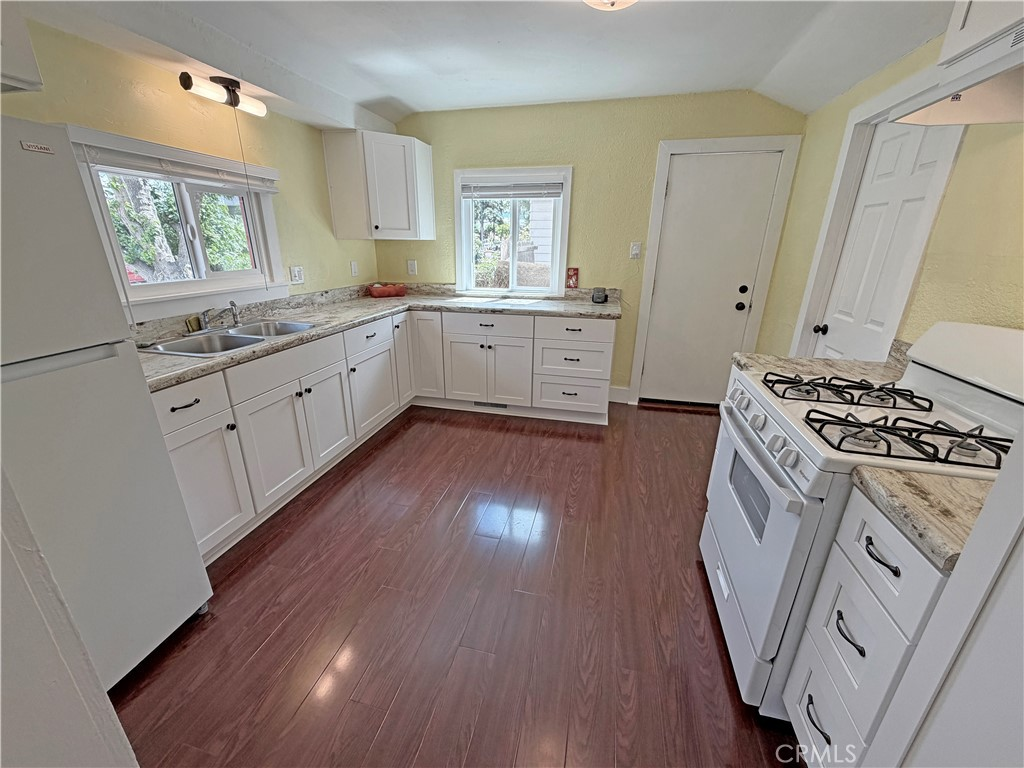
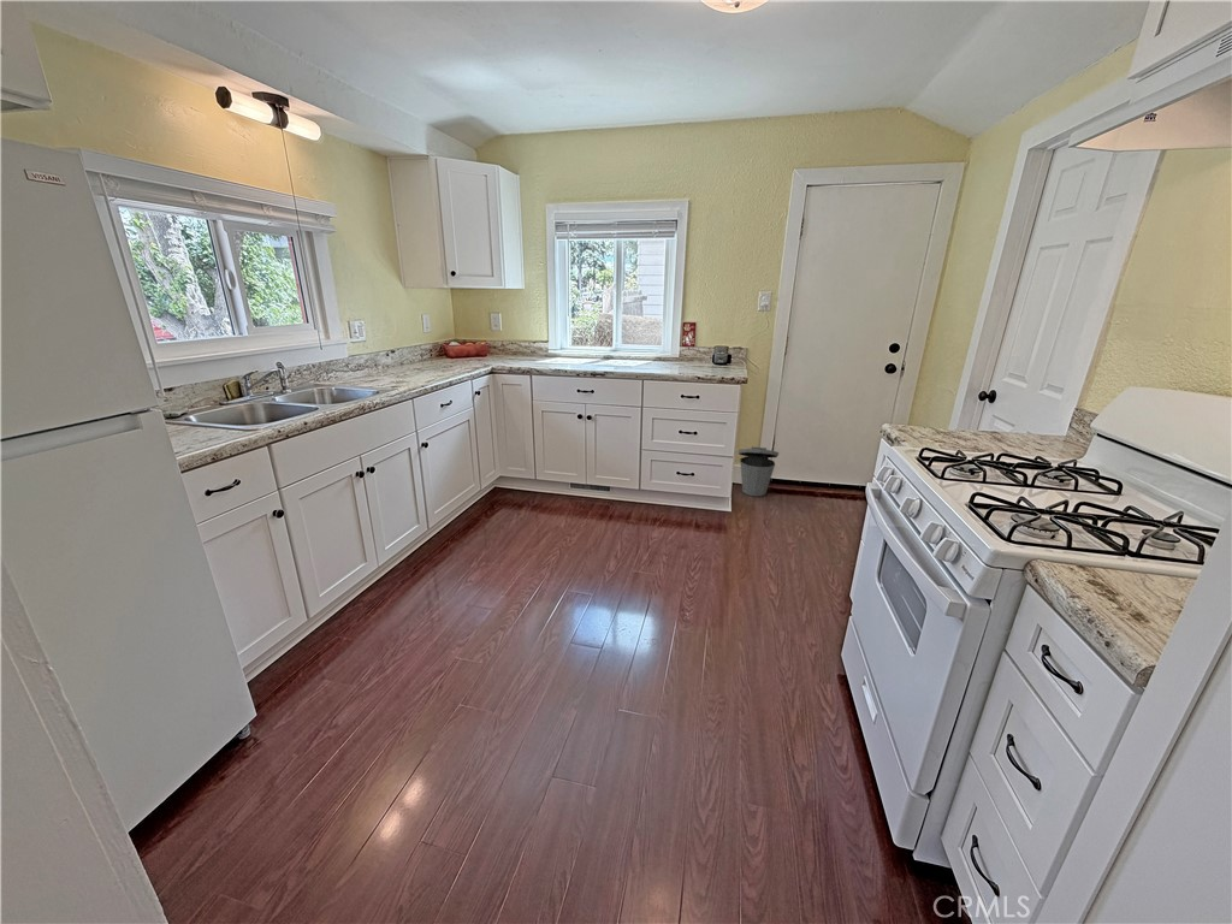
+ trash can [738,446,780,497]
